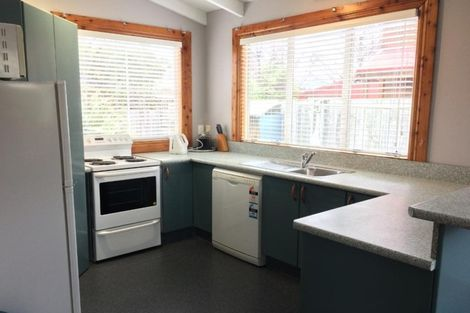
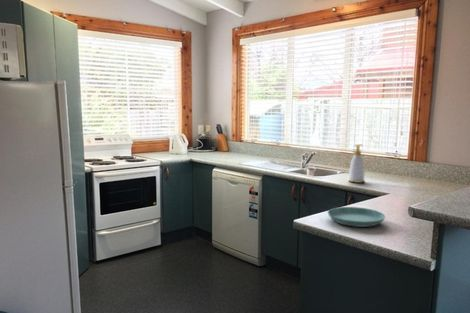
+ saucer [327,206,386,228]
+ soap bottle [347,143,366,184]
